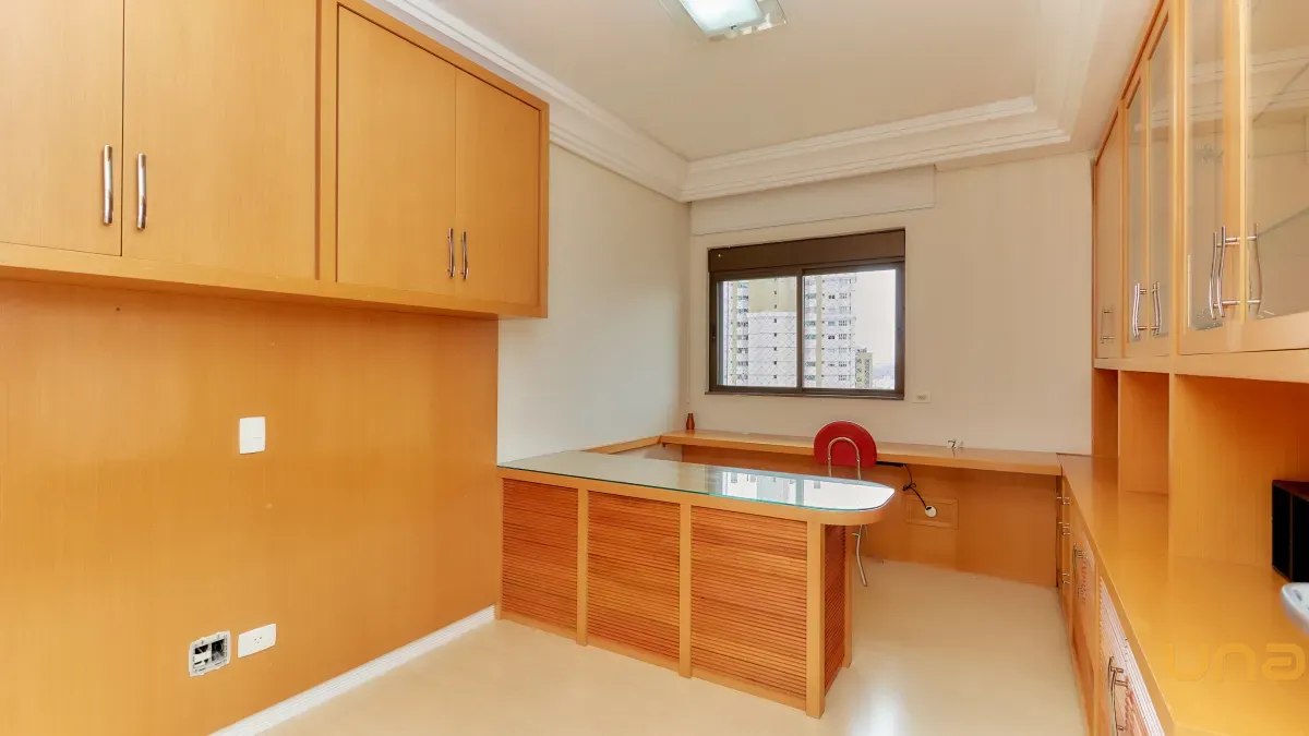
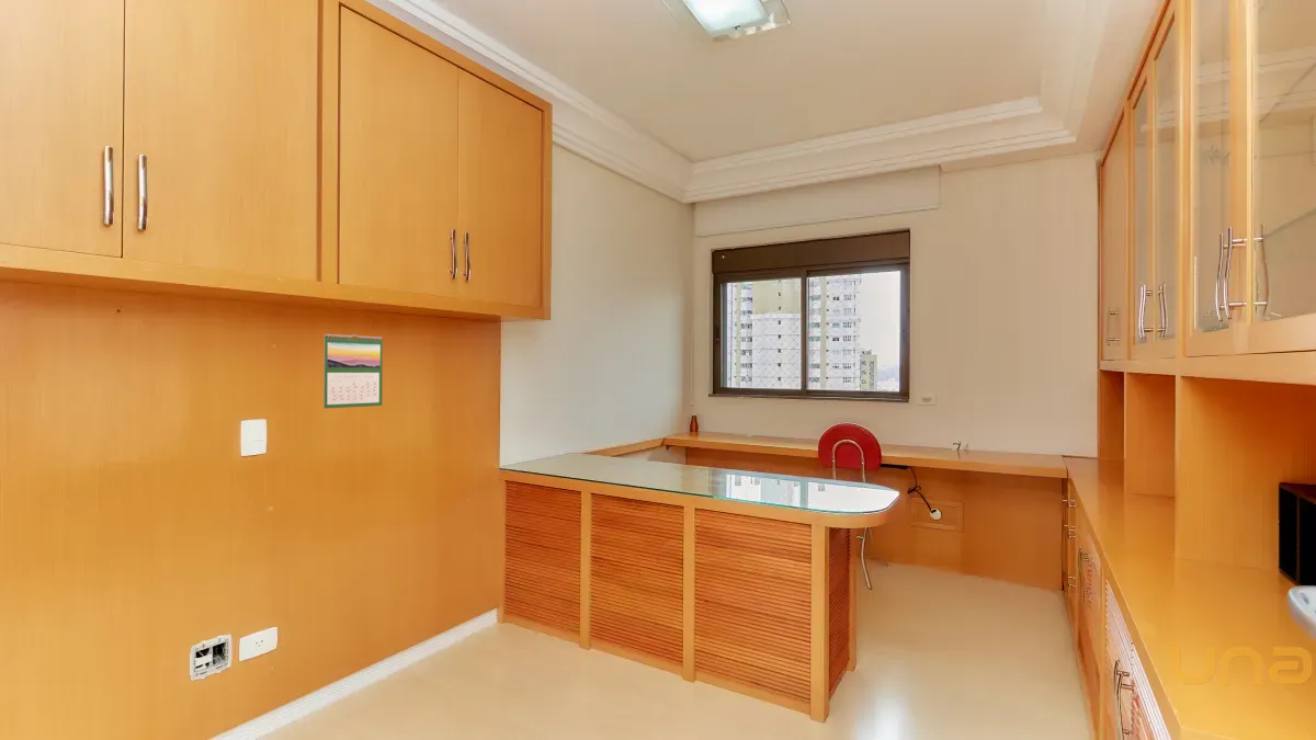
+ calendar [322,333,384,410]
